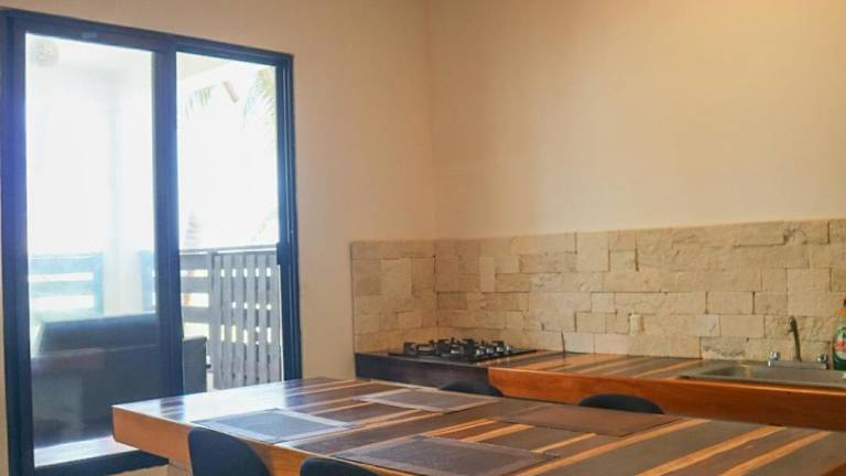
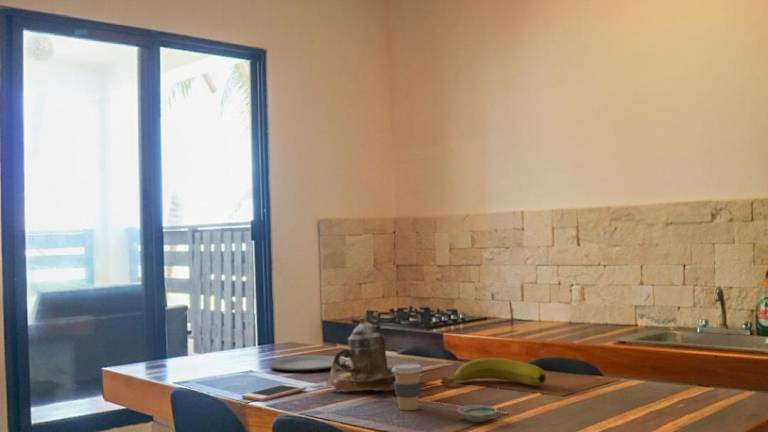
+ teapot [325,315,429,393]
+ cell phone [241,383,307,402]
+ plate [267,354,347,372]
+ banana [440,357,547,387]
+ saucer [456,404,498,423]
+ coffee cup [392,363,424,411]
